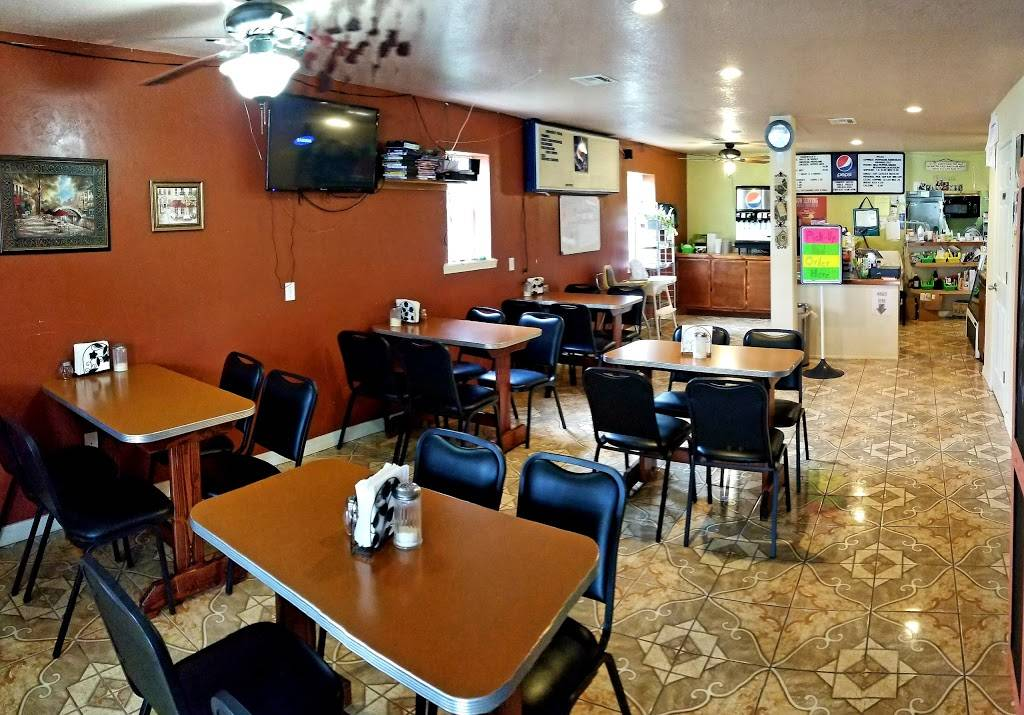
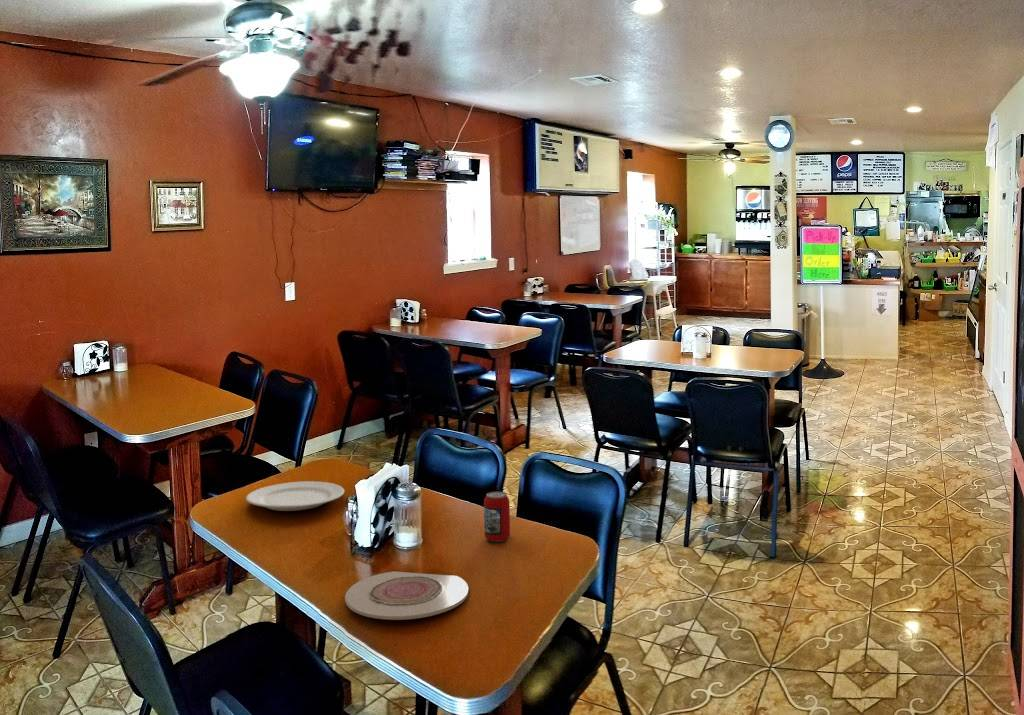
+ plate [344,570,470,621]
+ chinaware [245,480,345,512]
+ beverage can [483,491,511,543]
